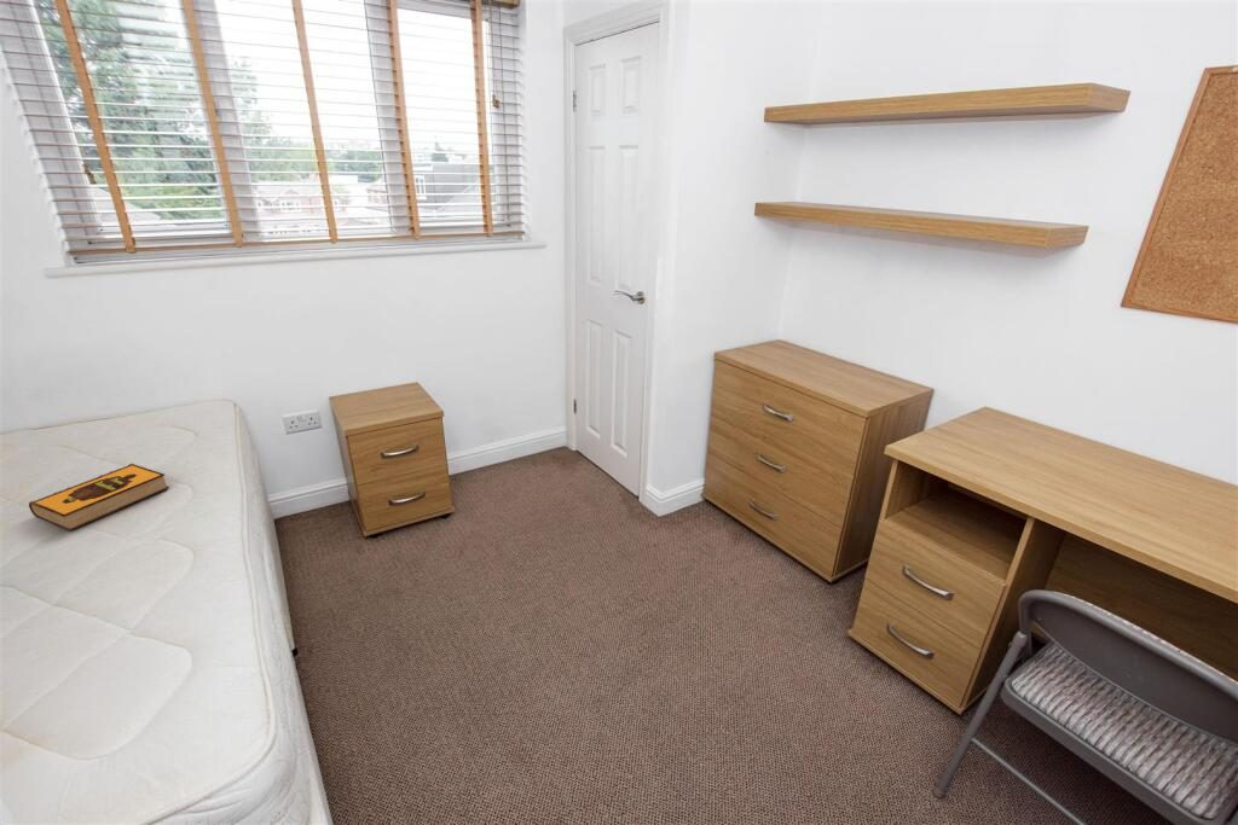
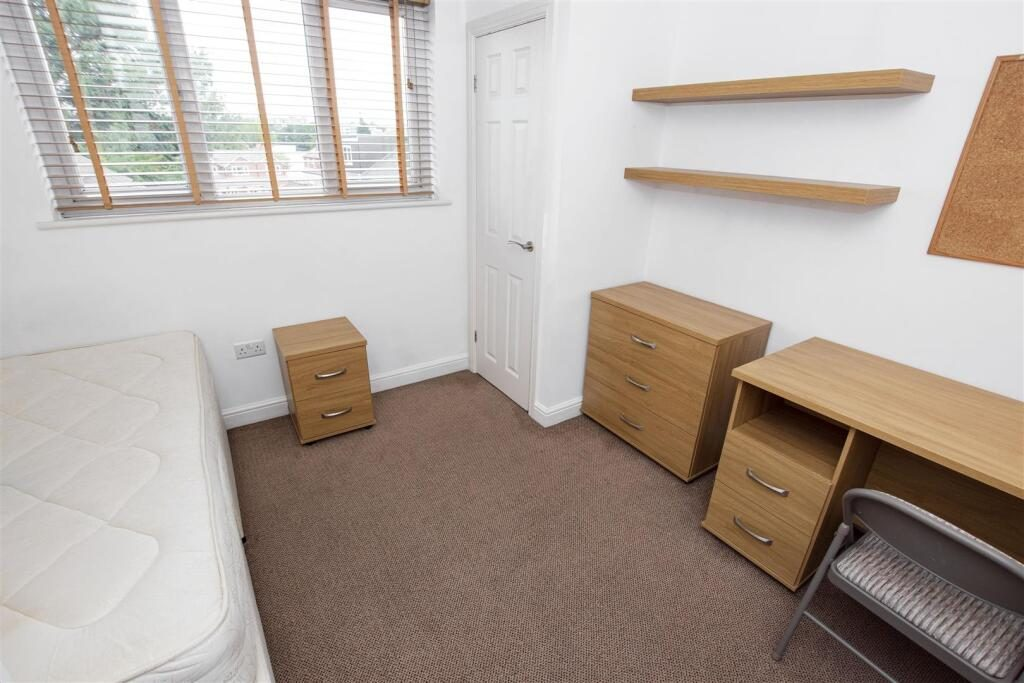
- hardback book [28,463,170,531]
